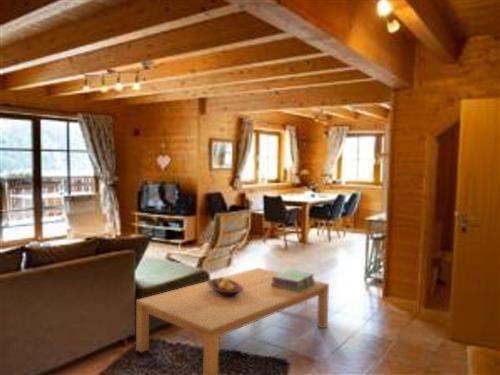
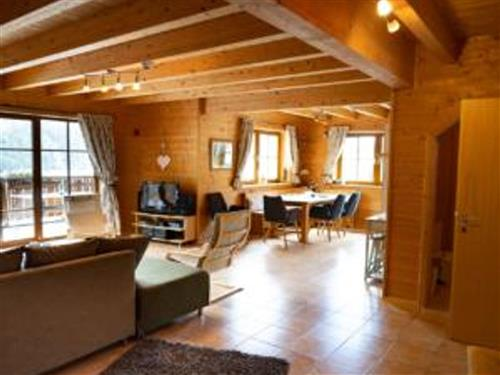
- stack of books [271,269,316,292]
- fruit bowl [206,276,244,297]
- coffee table [135,267,330,375]
